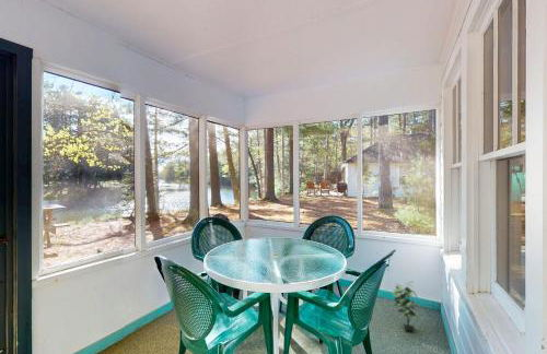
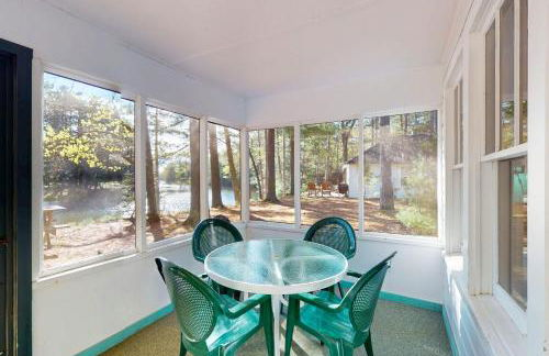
- potted plant [391,280,422,332]
